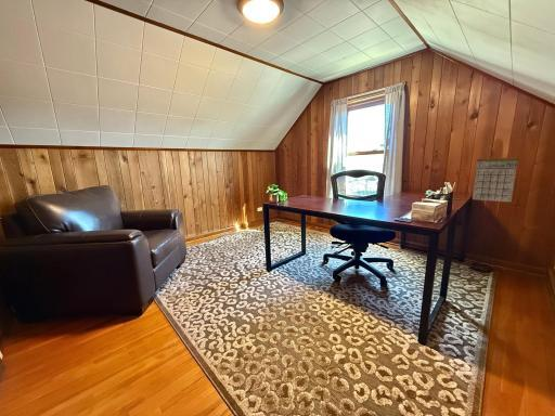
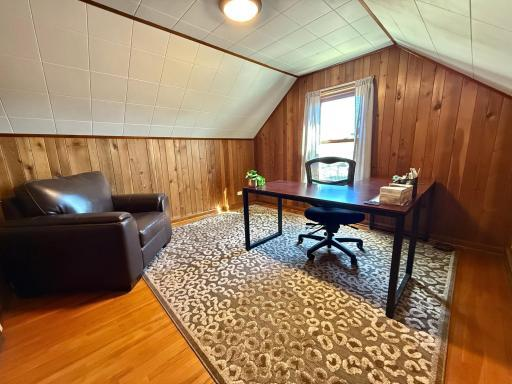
- calendar [472,150,519,203]
